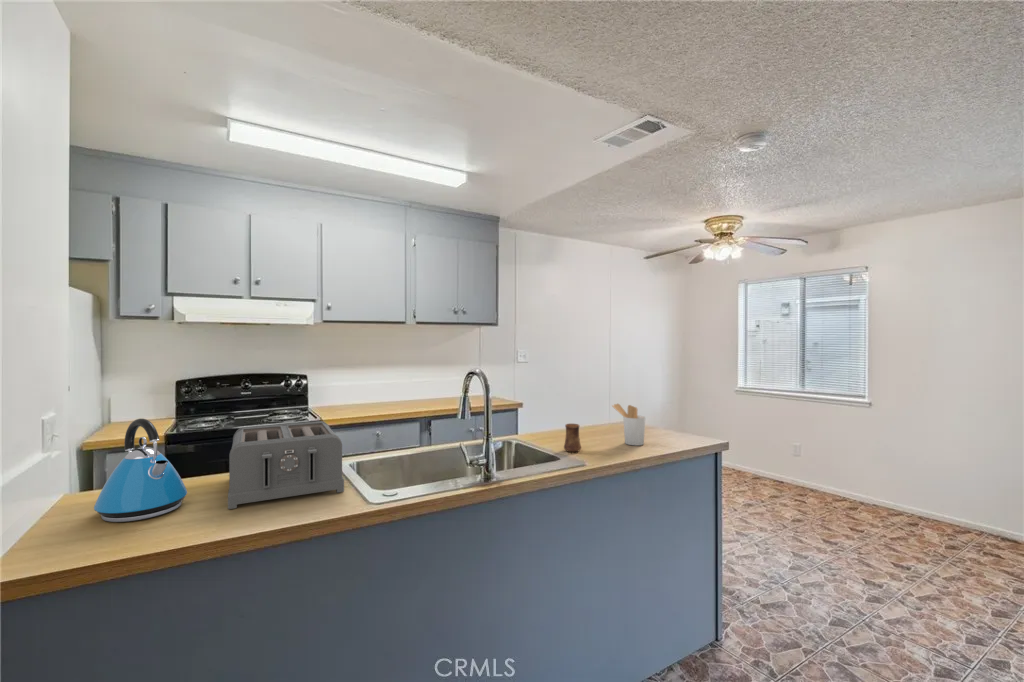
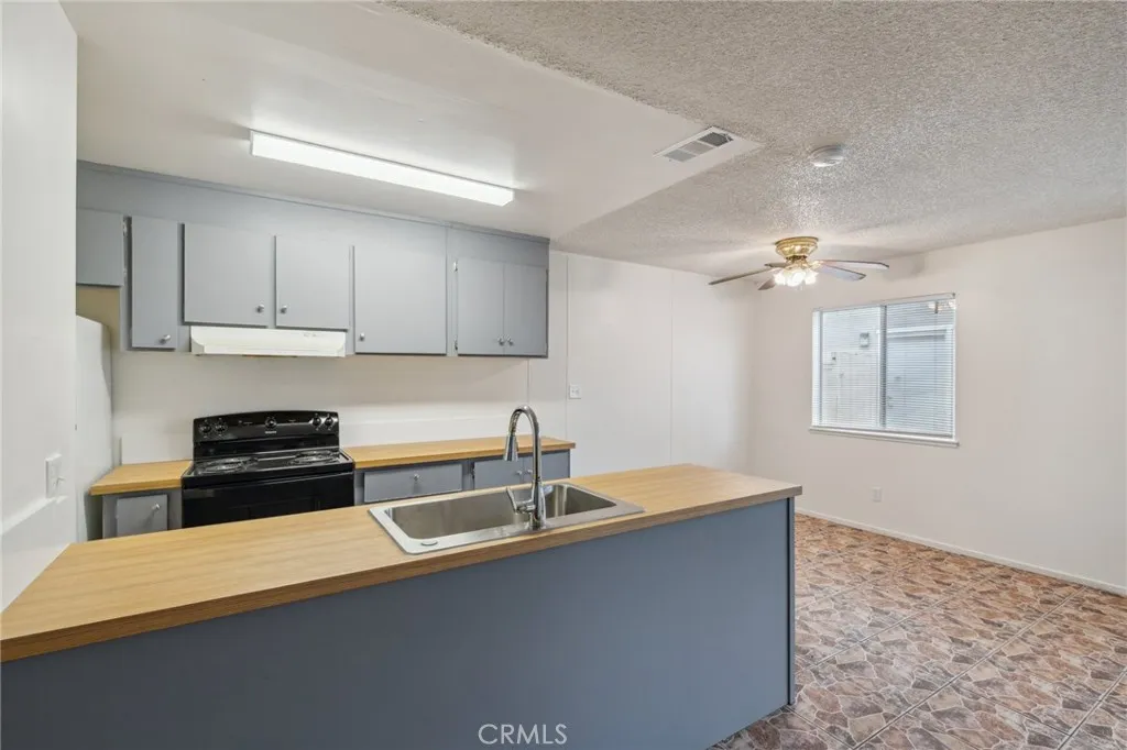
- toaster [227,420,345,510]
- utensil holder [611,403,647,446]
- kettle [93,418,188,523]
- cup [563,423,582,453]
